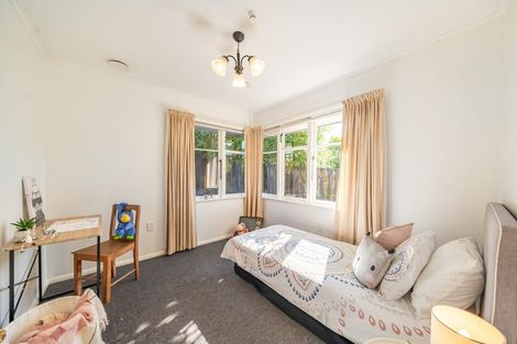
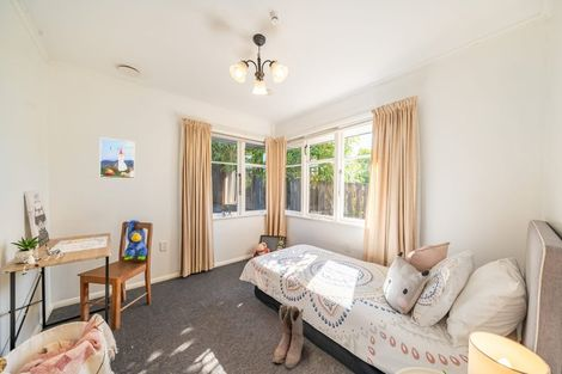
+ boots [271,304,305,369]
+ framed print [99,136,135,179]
